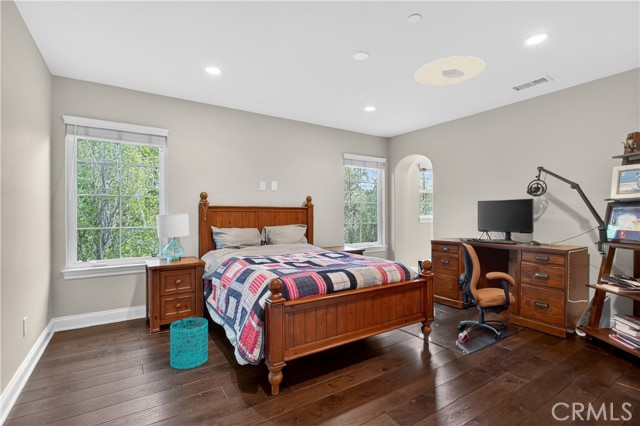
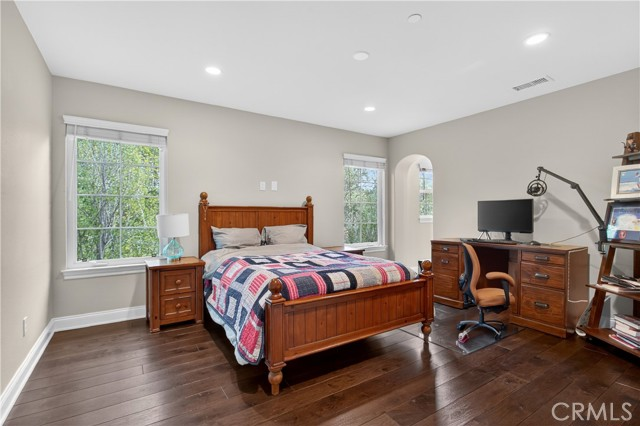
- ceiling light [414,55,486,87]
- wastebasket [169,317,209,370]
